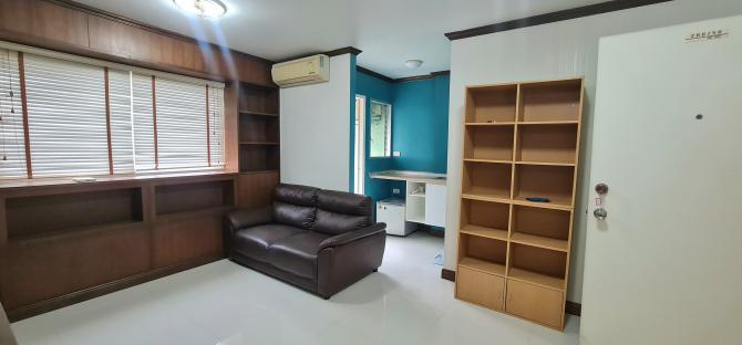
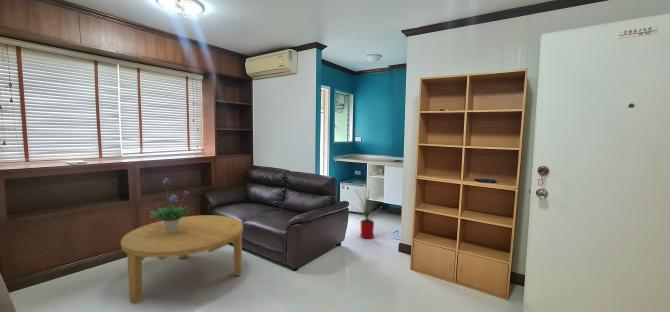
+ house plant [350,185,382,240]
+ coffee table [120,214,244,305]
+ potted plant [148,177,193,233]
